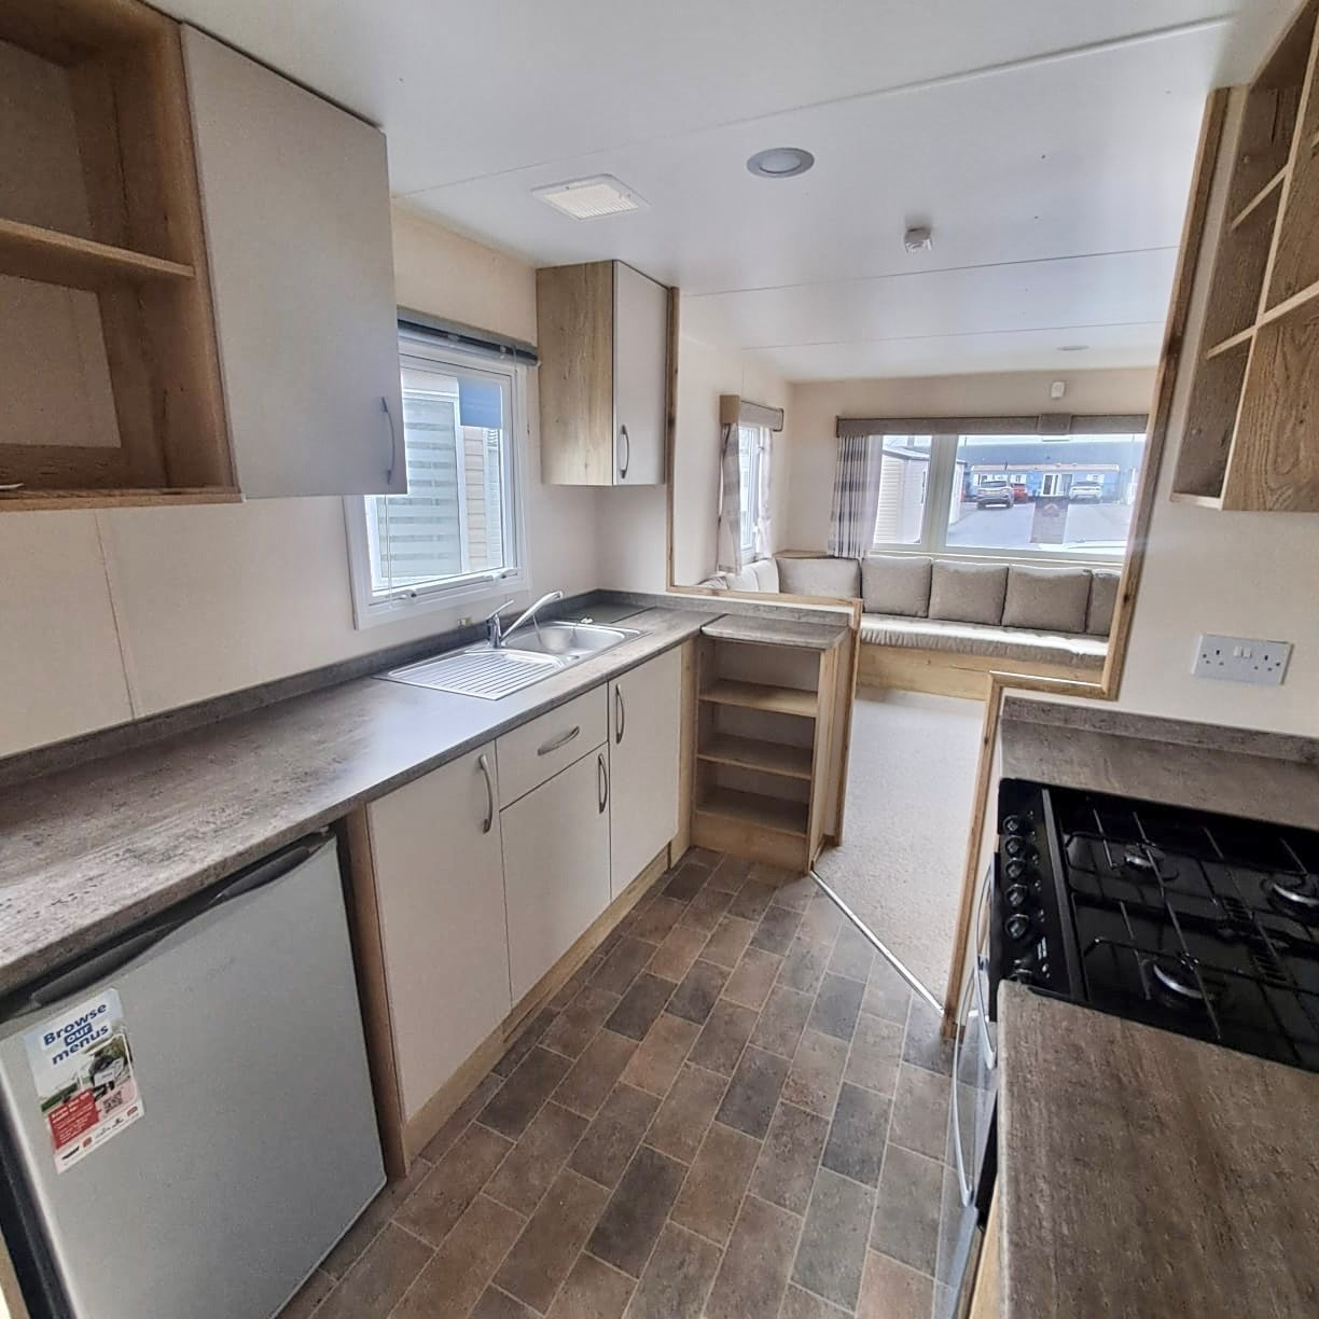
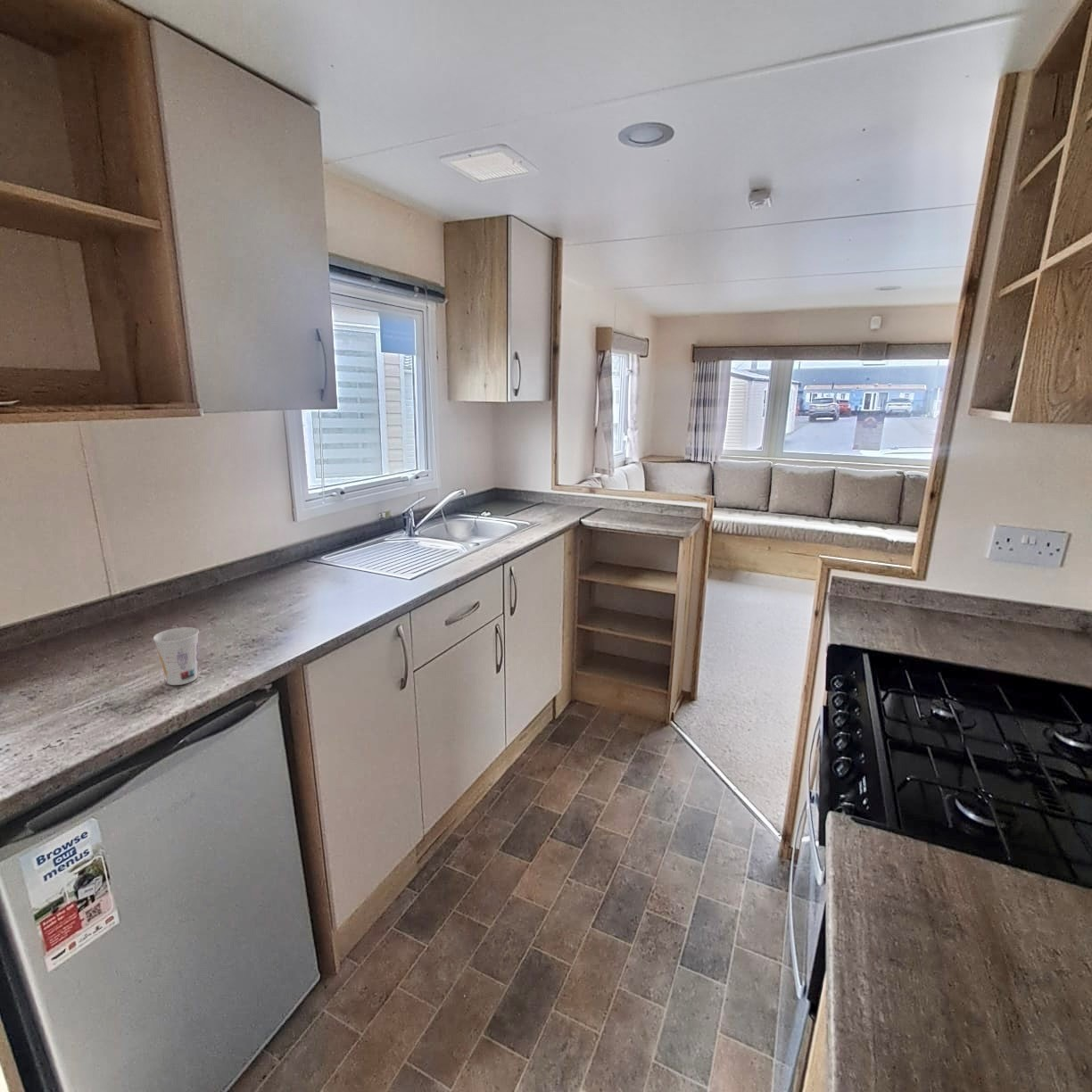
+ cup [153,626,200,686]
